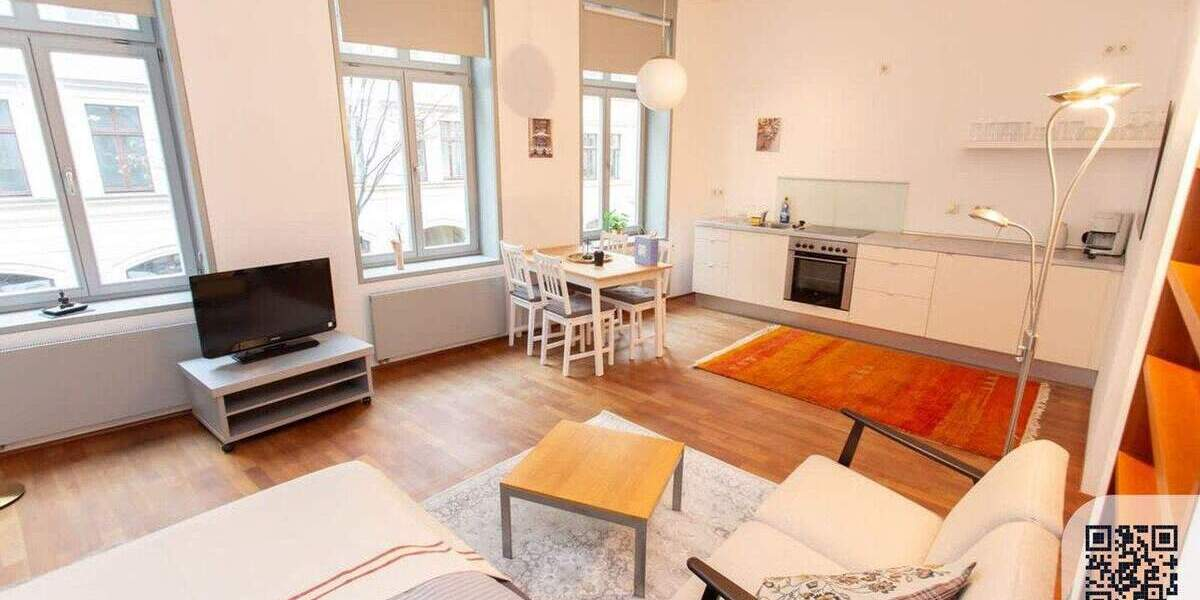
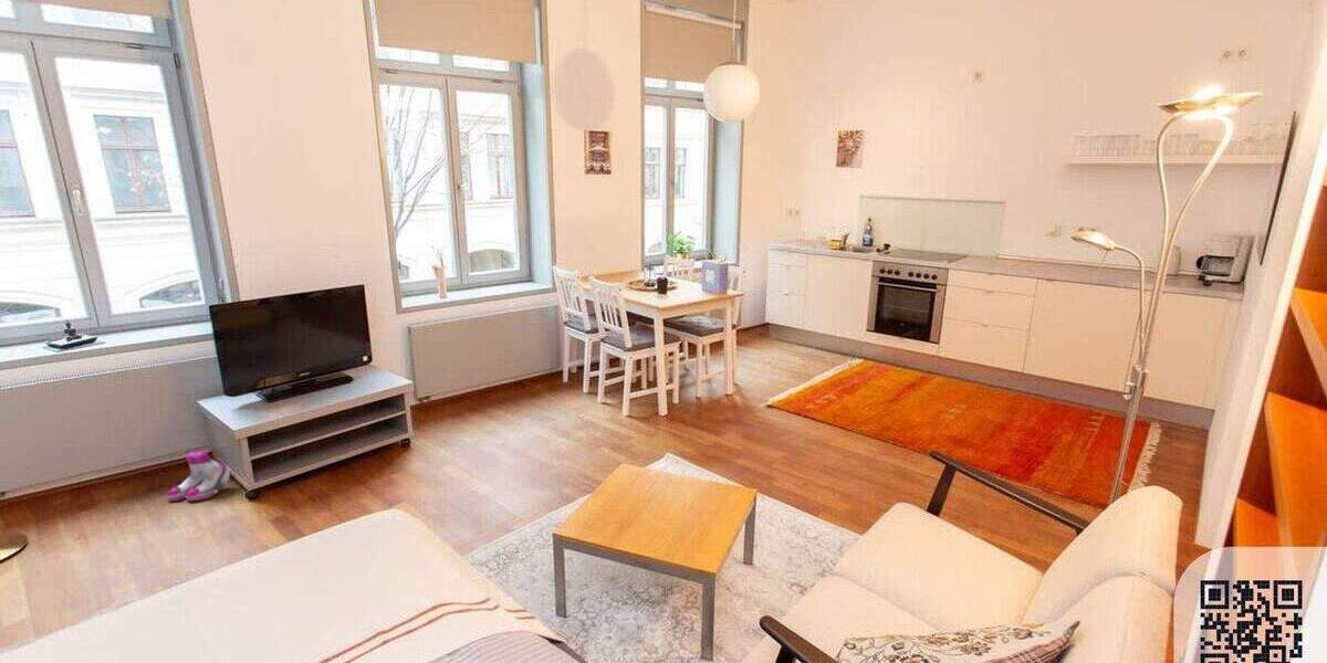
+ boots [166,449,232,502]
